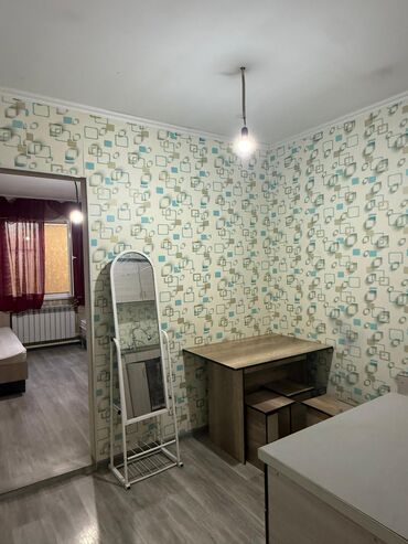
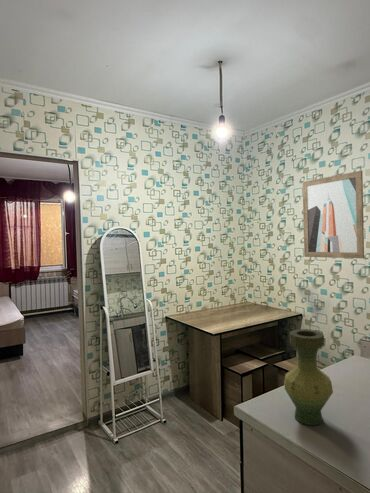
+ wall art [302,170,365,259]
+ vase [283,328,334,426]
